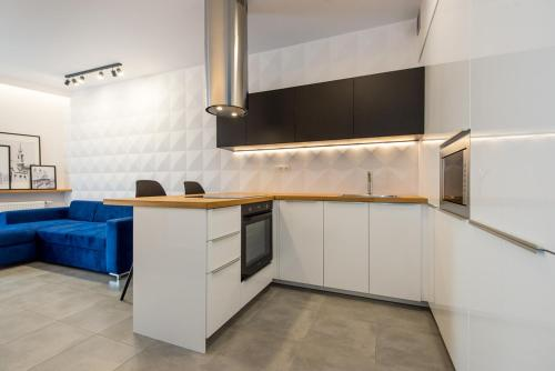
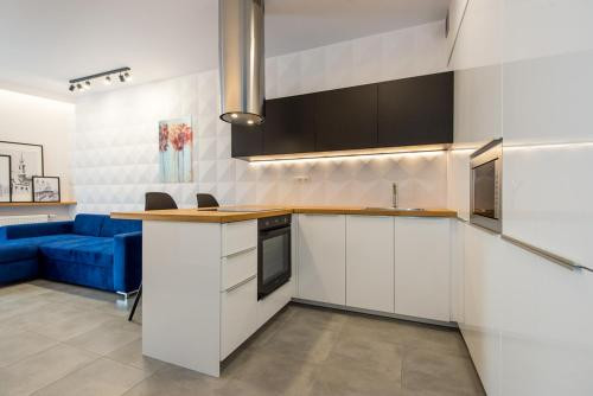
+ wall art [158,115,195,185]
